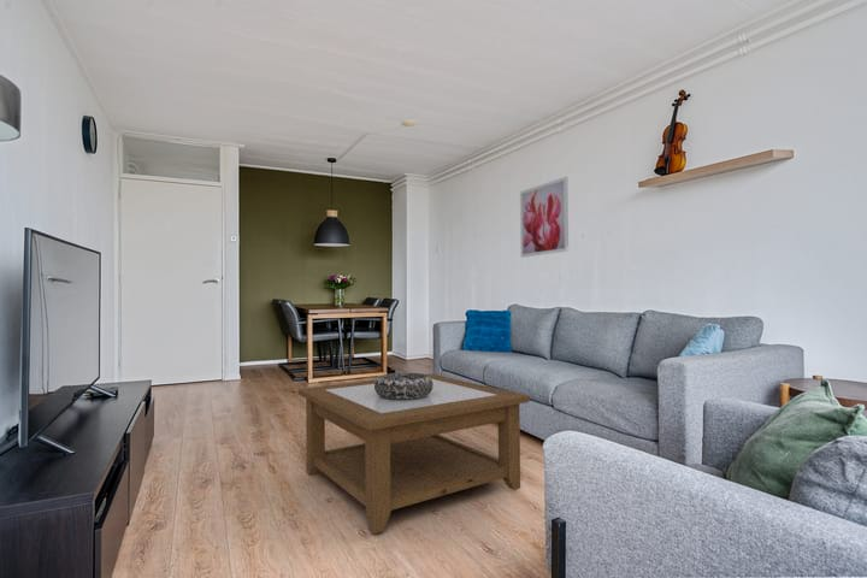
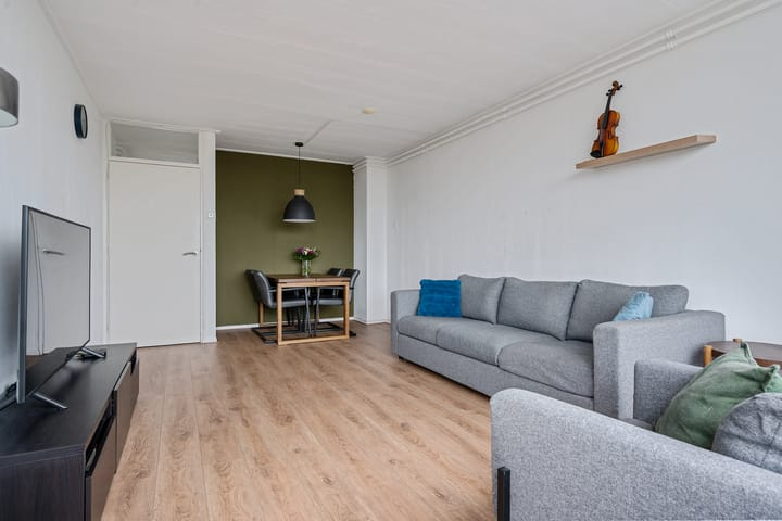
- wall art [519,176,570,259]
- coffee table [296,372,531,535]
- decorative bowl [374,372,434,400]
